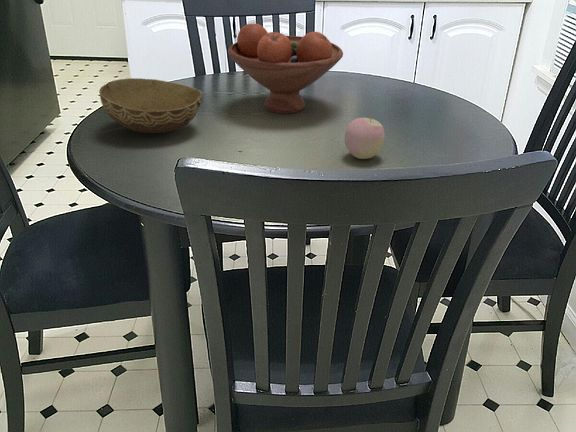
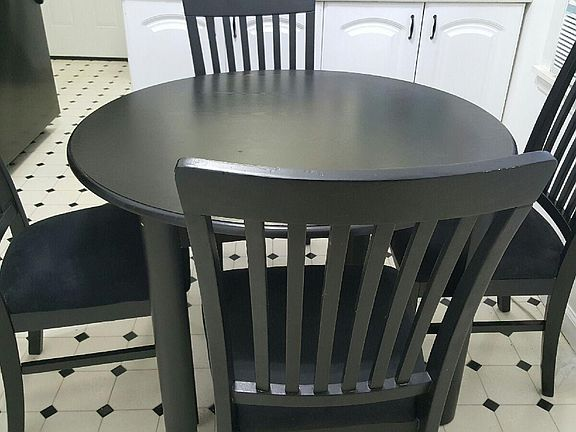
- apple [344,113,386,160]
- fruit bowl [227,23,344,115]
- bowl [98,77,203,134]
